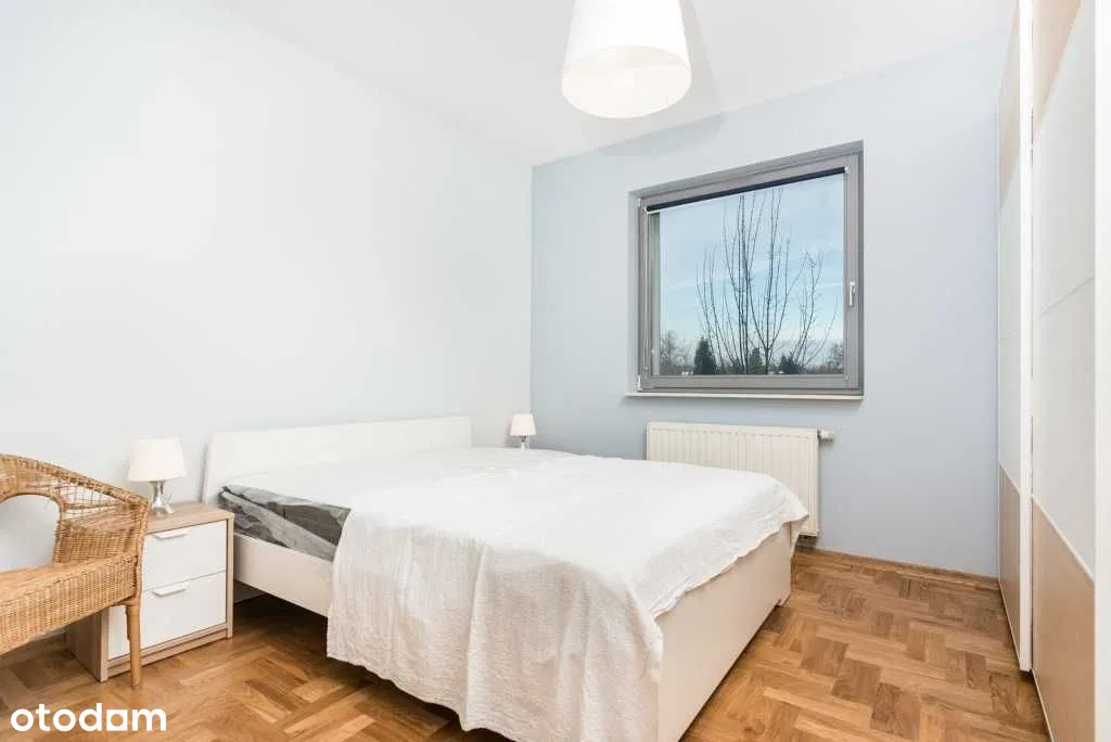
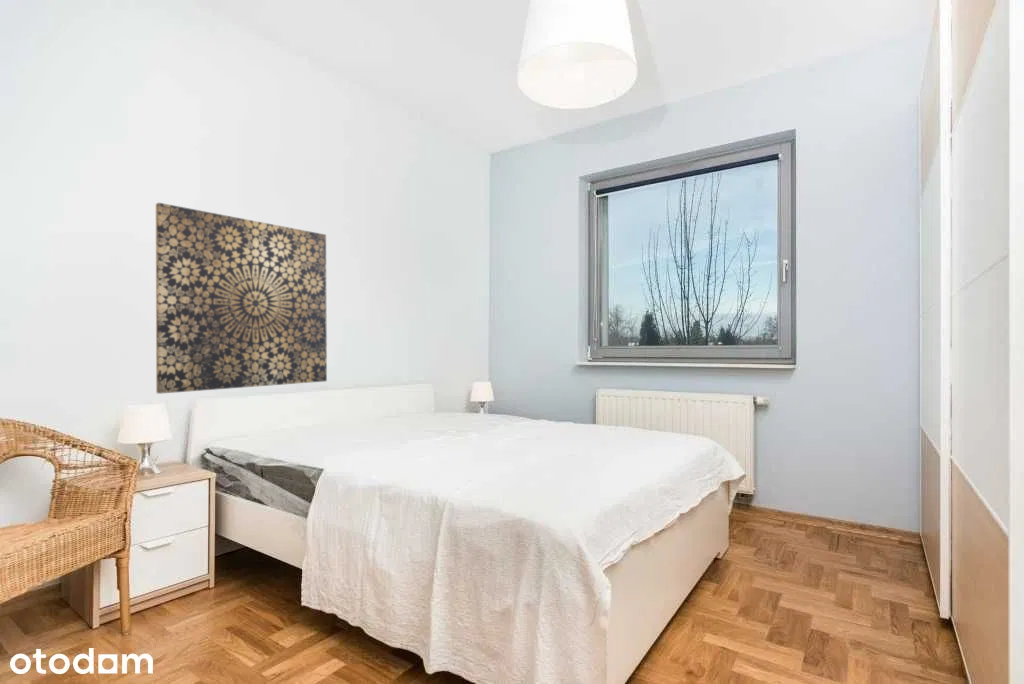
+ wall art [155,202,328,395]
